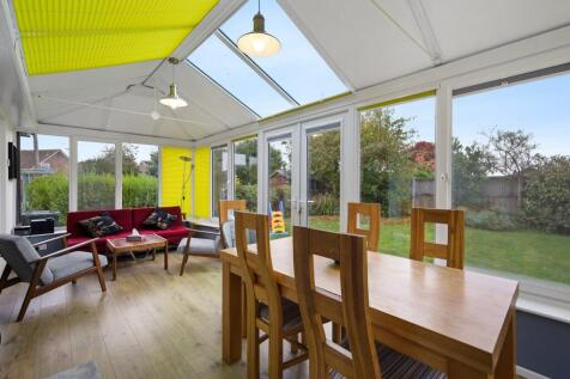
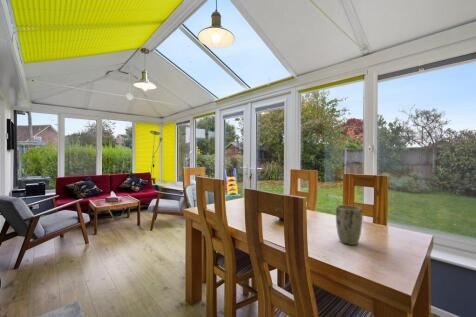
+ plant pot [335,204,363,246]
